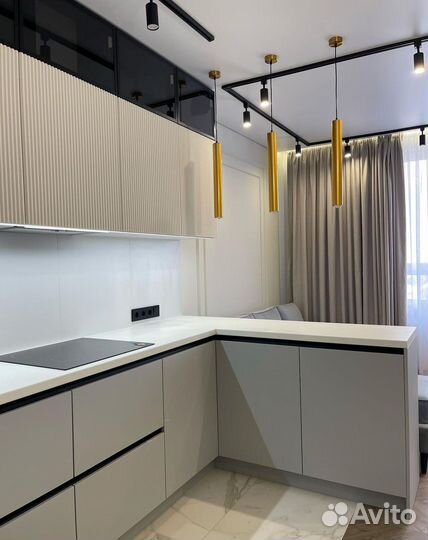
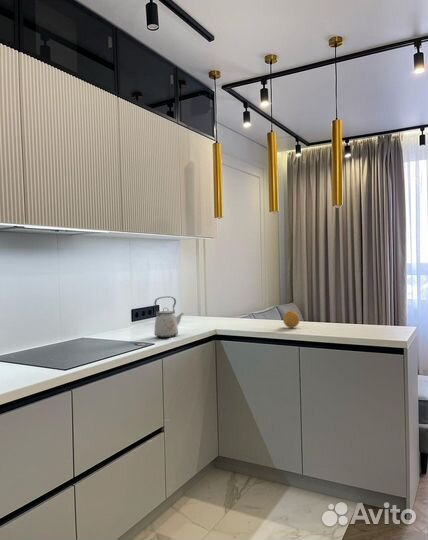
+ kettle [153,296,185,339]
+ fruit [282,310,301,329]
